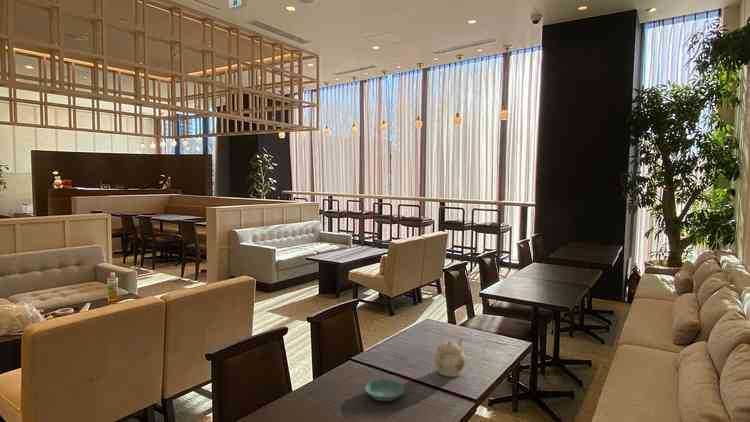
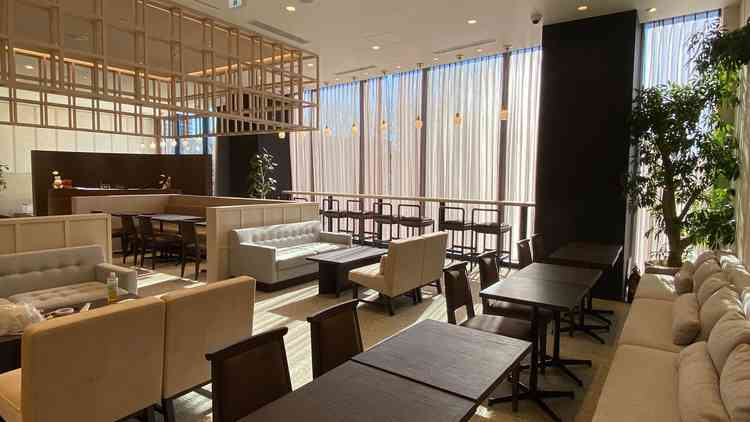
- teapot [433,338,467,378]
- saucer [364,379,405,402]
